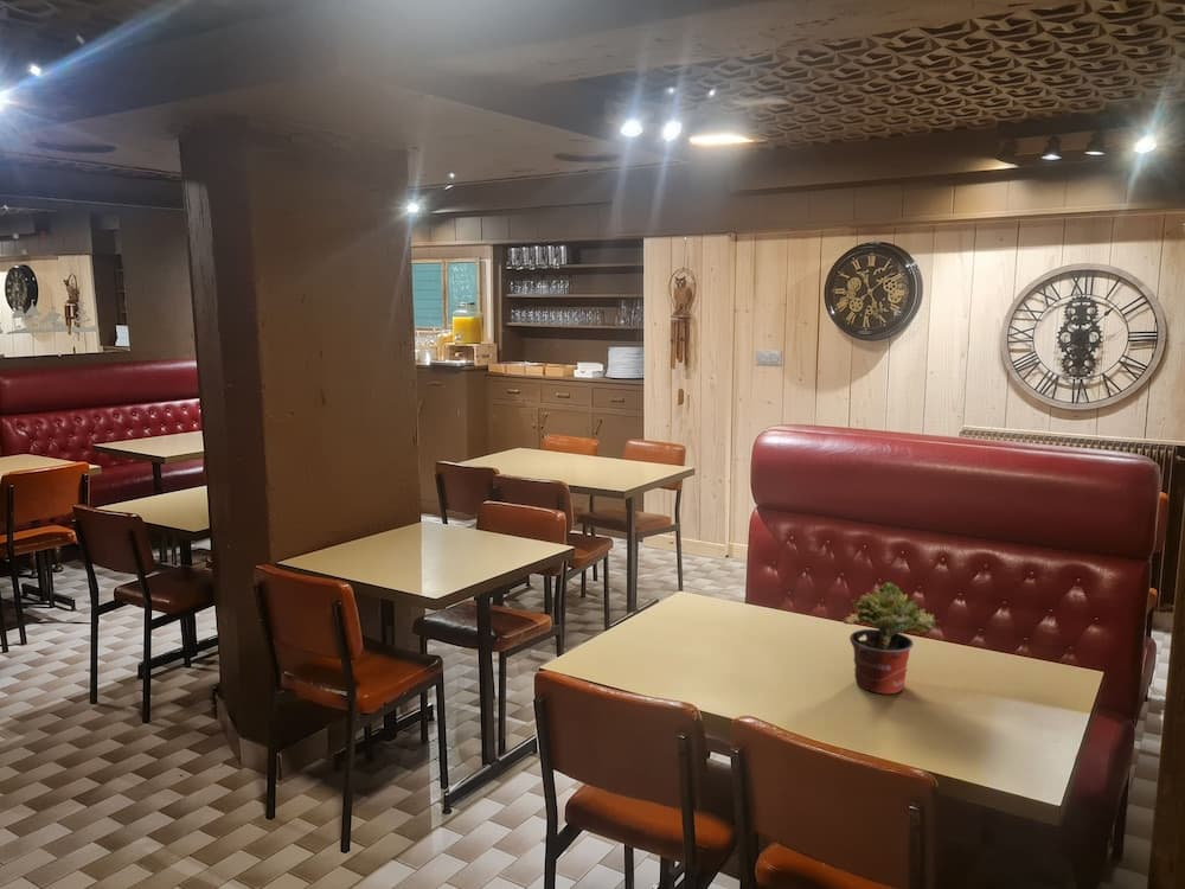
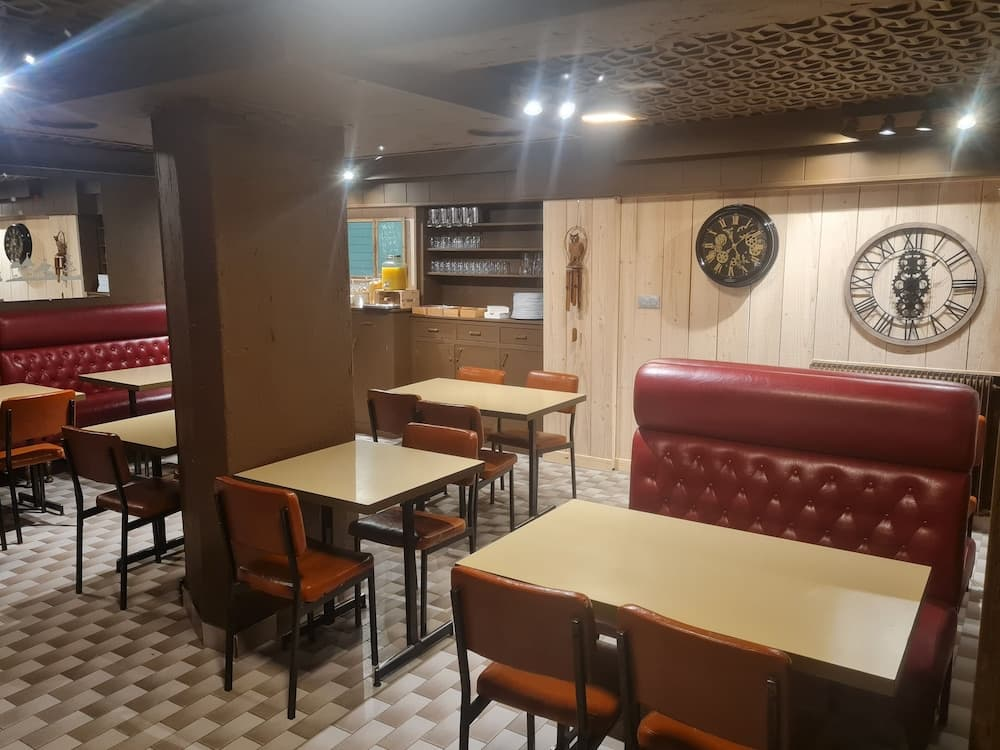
- potted plant [841,581,936,695]
